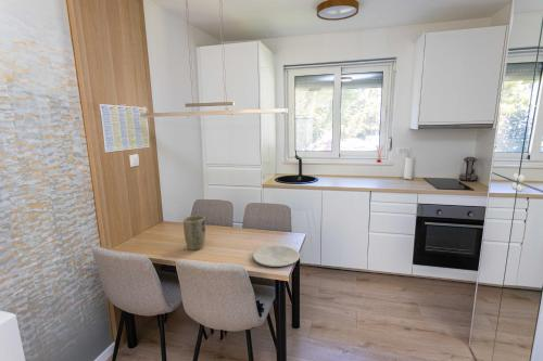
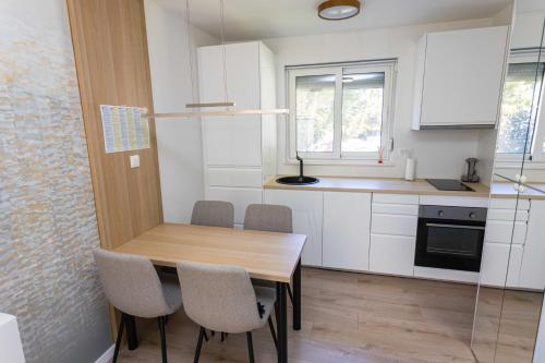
- plate [252,244,301,268]
- plant pot [182,215,206,252]
